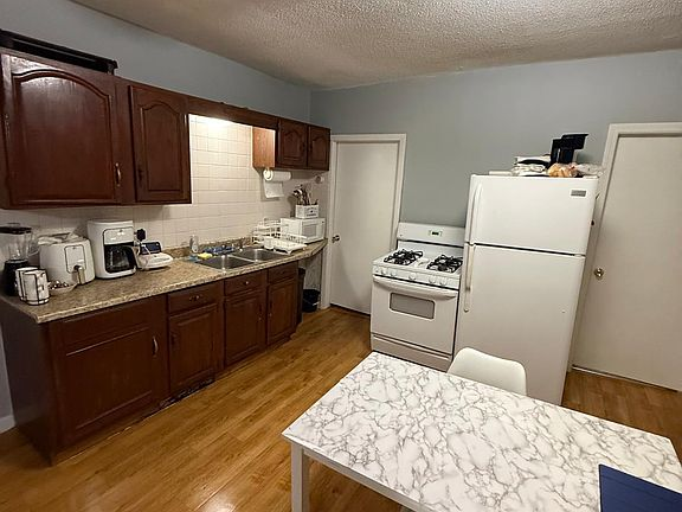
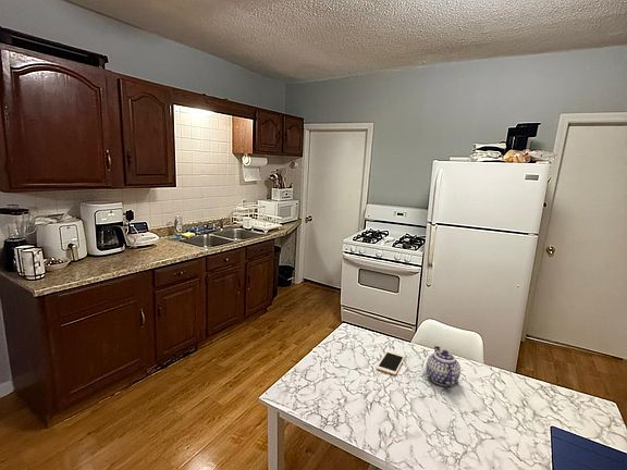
+ cell phone [376,349,406,375]
+ teapot [426,344,462,387]
